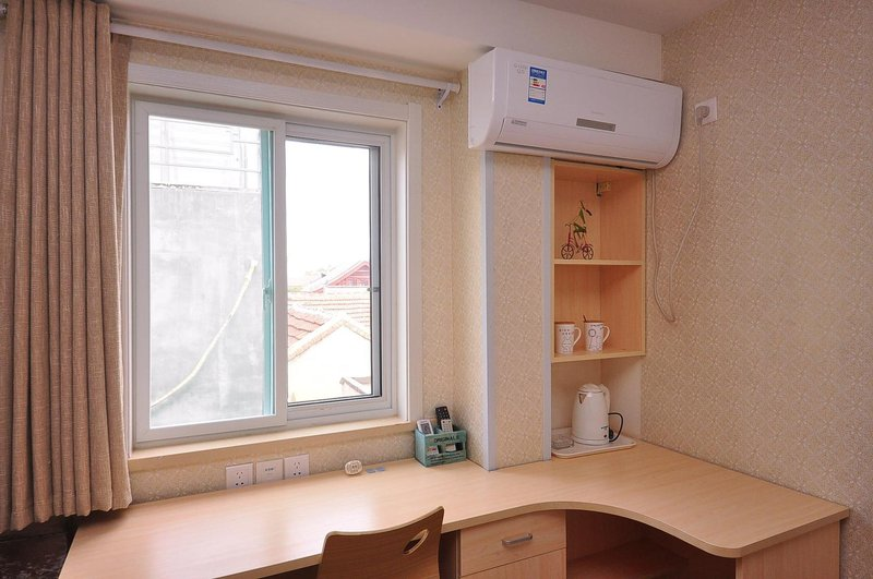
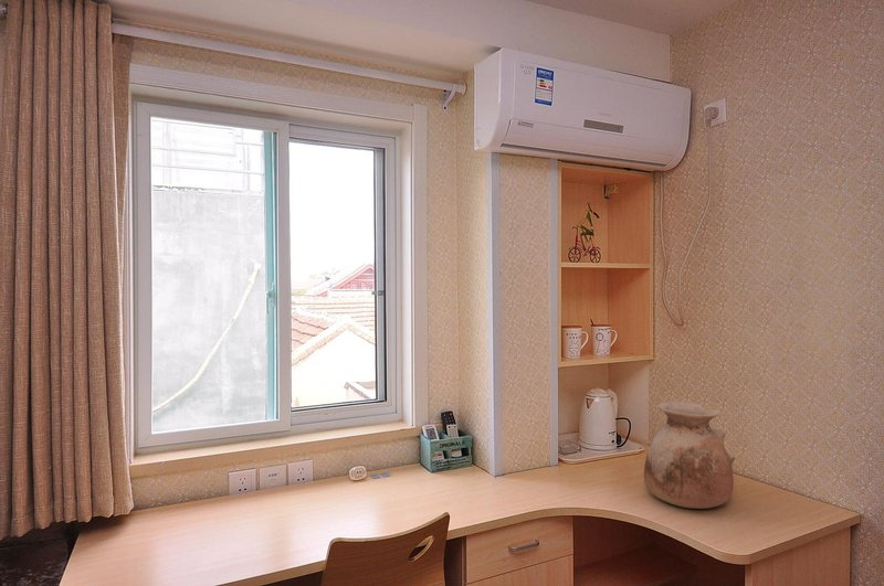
+ vase [643,401,736,510]
